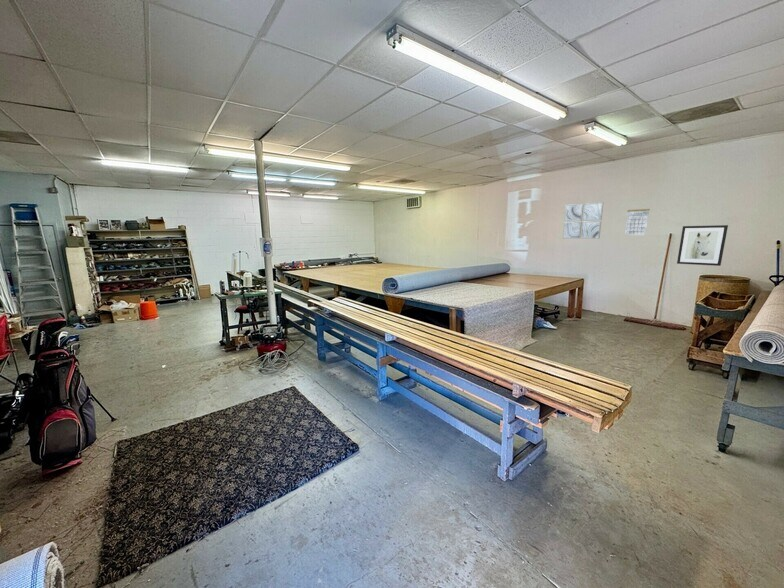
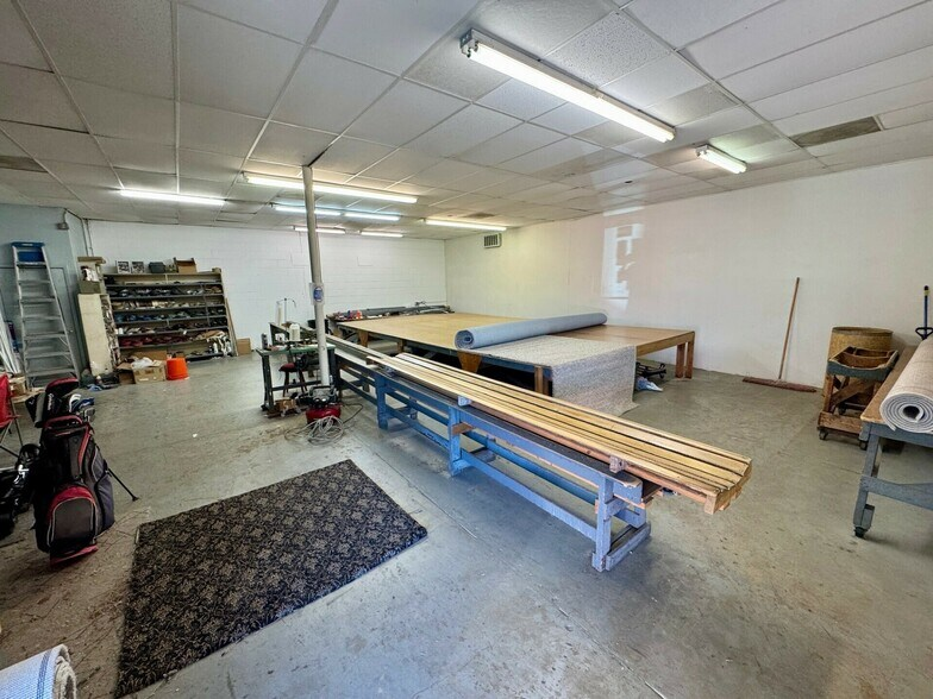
- wall art [562,201,604,240]
- wall art [676,224,729,267]
- calendar [624,203,651,236]
